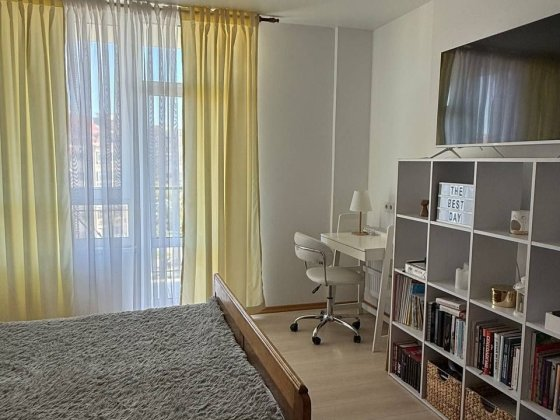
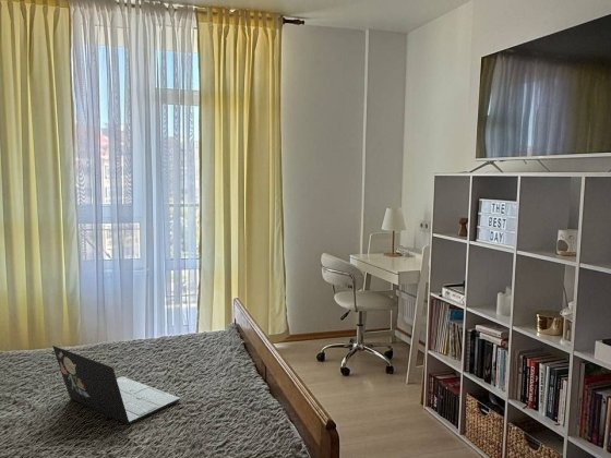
+ laptop [51,345,182,425]
